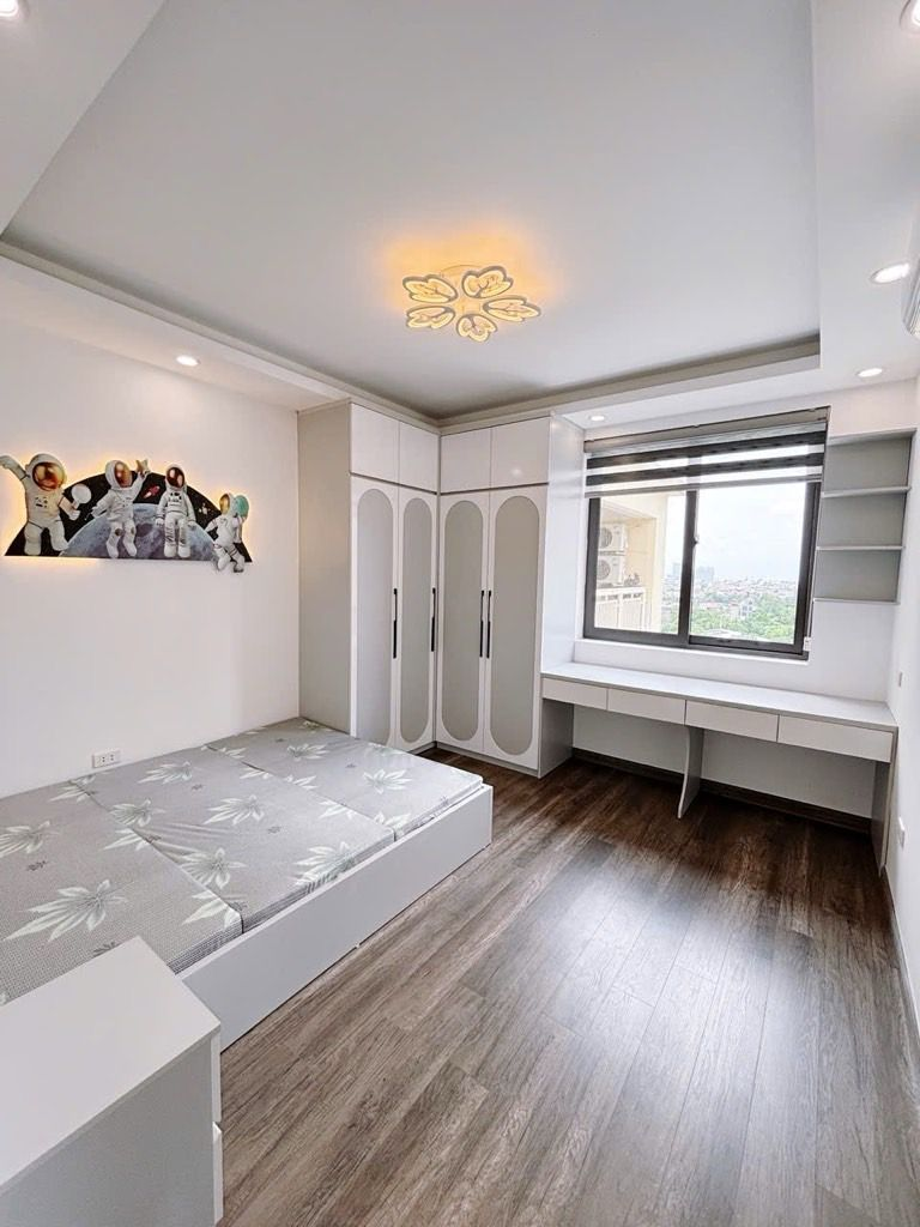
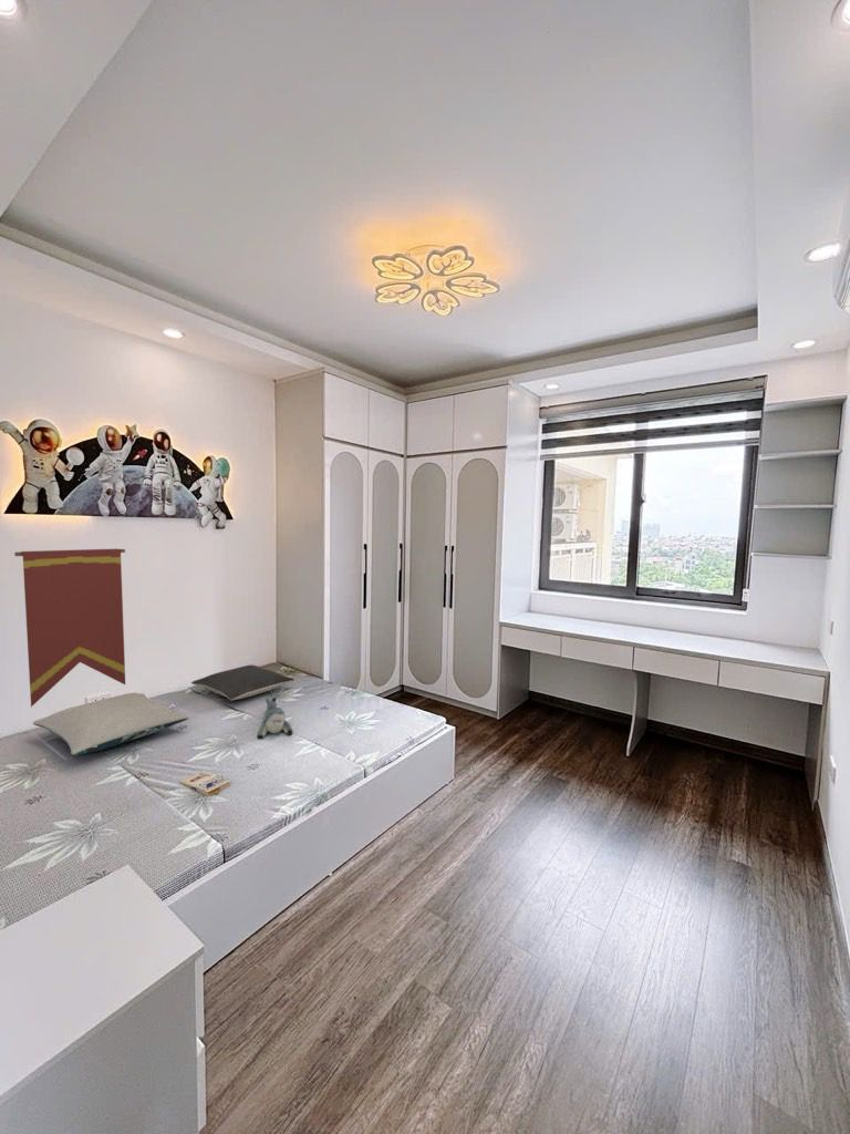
+ pillow [32,692,189,756]
+ shark plush [257,697,294,740]
+ pennant [13,547,126,708]
+ paperback book [179,770,231,797]
+ pillow [190,664,296,702]
